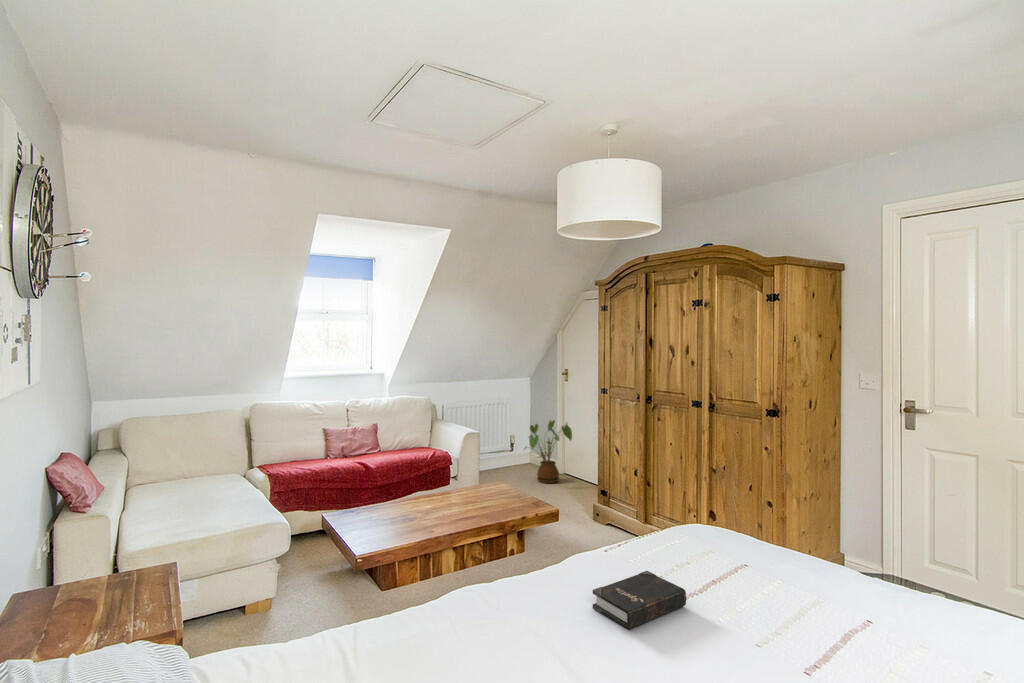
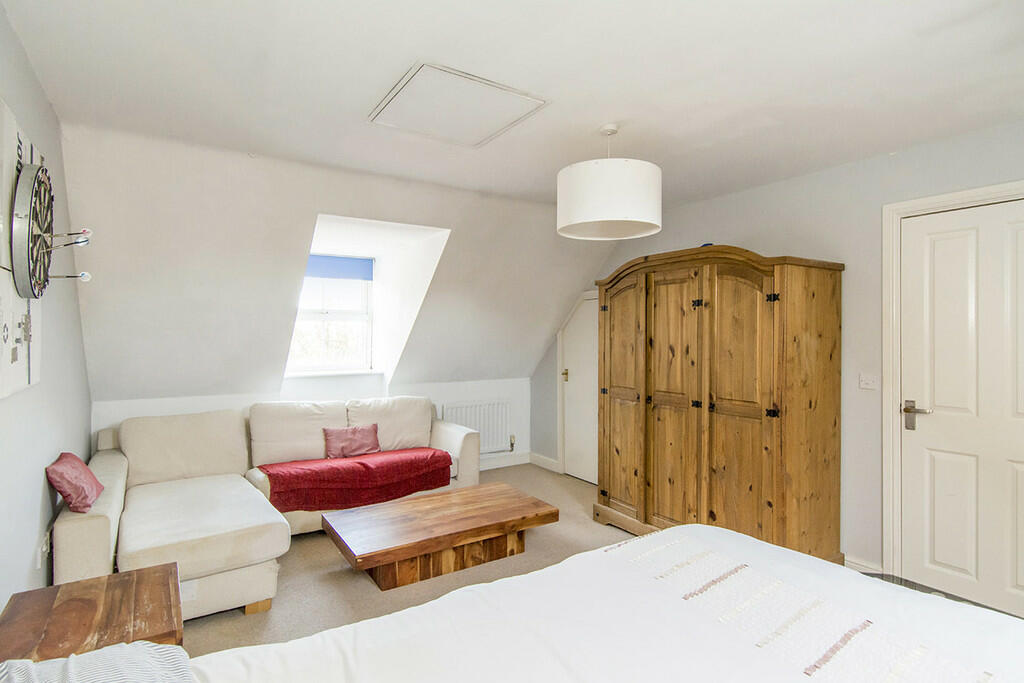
- hardback book [592,570,687,630]
- house plant [523,419,573,484]
